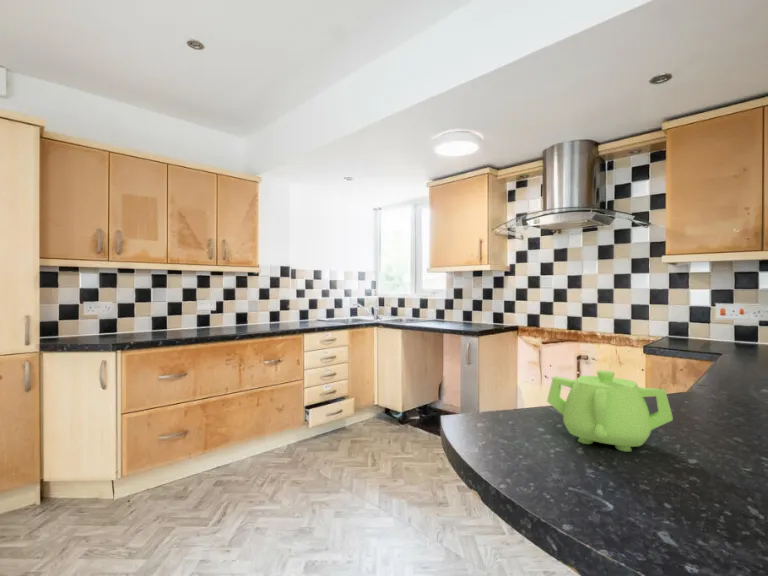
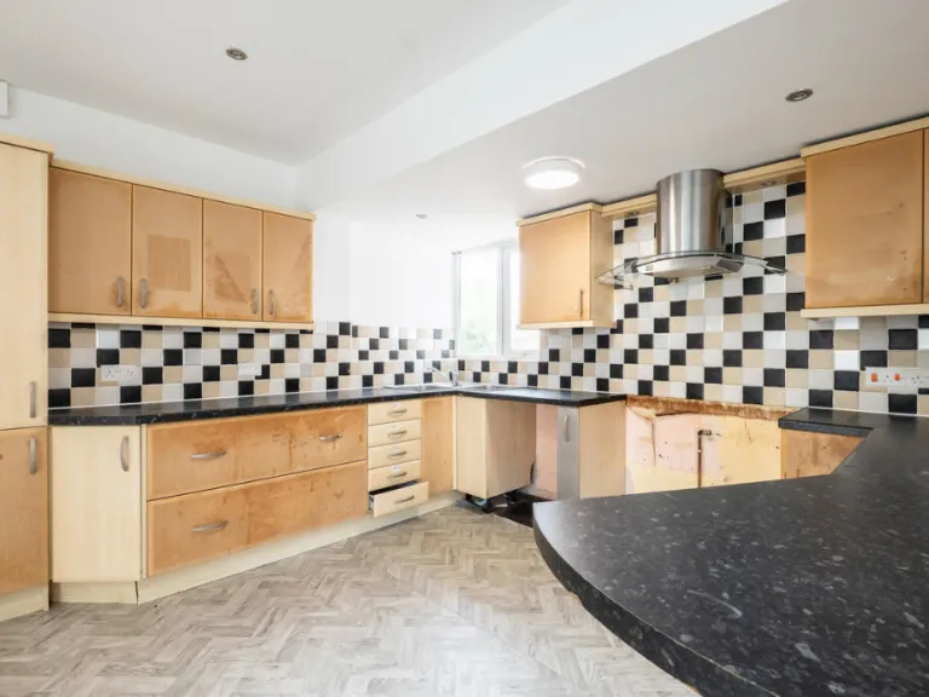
- teapot [546,369,674,453]
